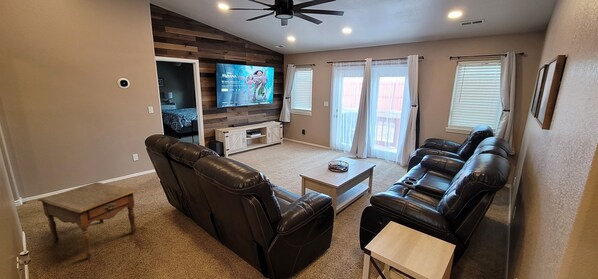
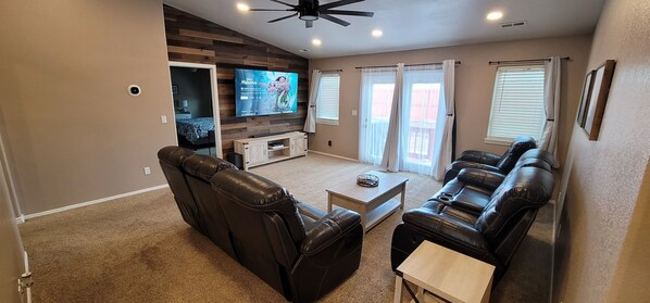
- side table [37,181,137,259]
